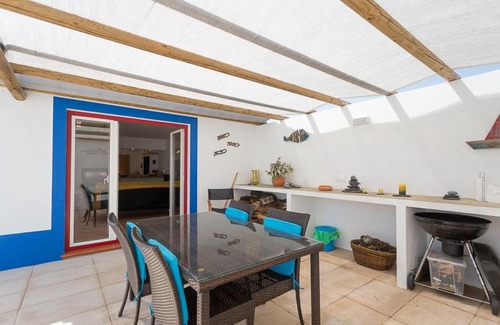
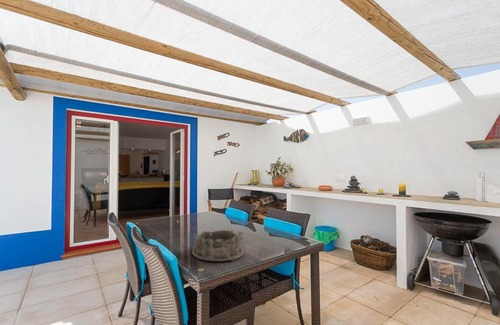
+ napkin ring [191,229,245,263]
